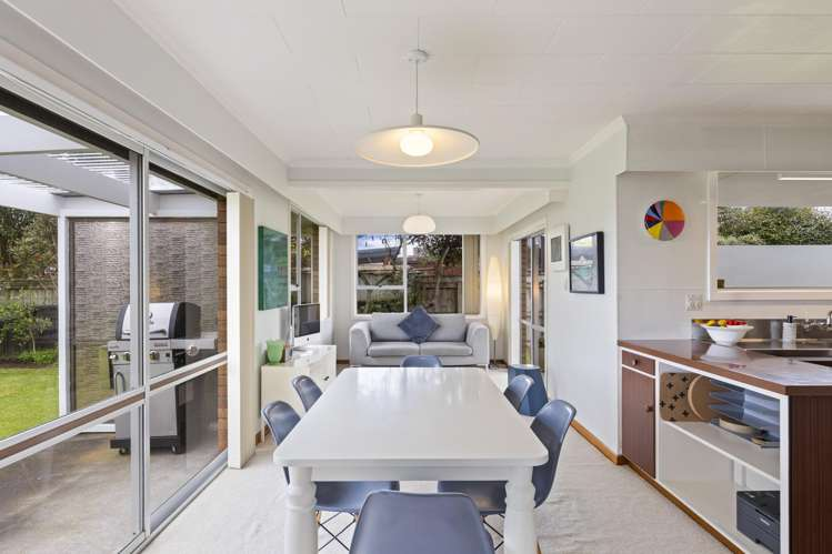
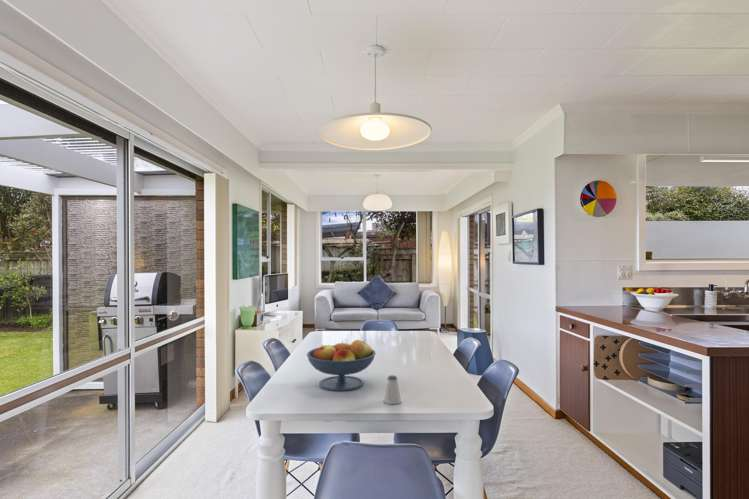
+ saltshaker [383,374,402,405]
+ fruit bowl [306,339,377,392]
